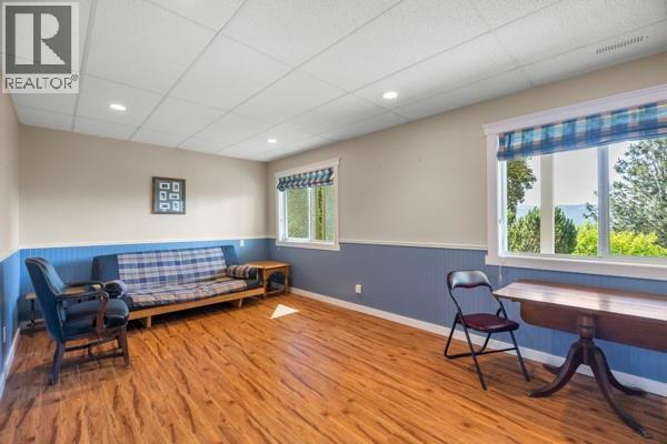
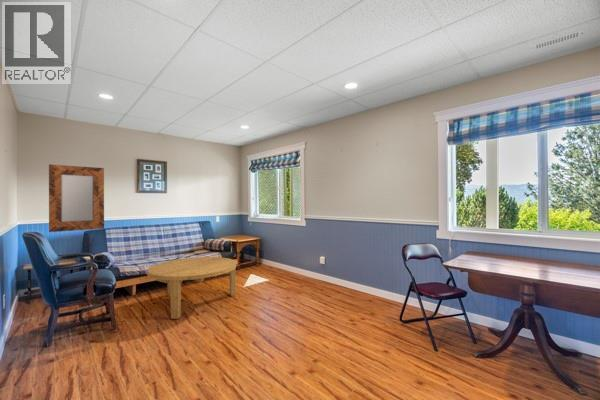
+ home mirror [48,163,105,233]
+ coffee table [146,256,237,320]
